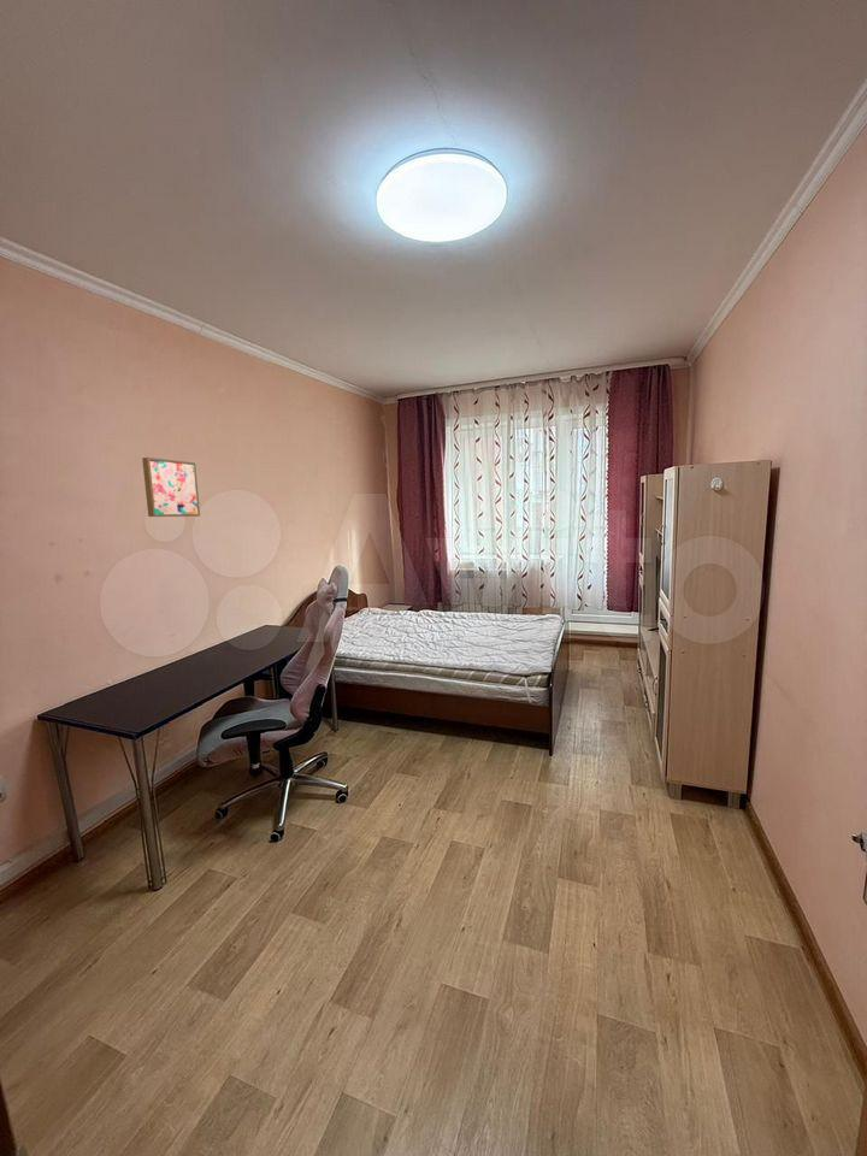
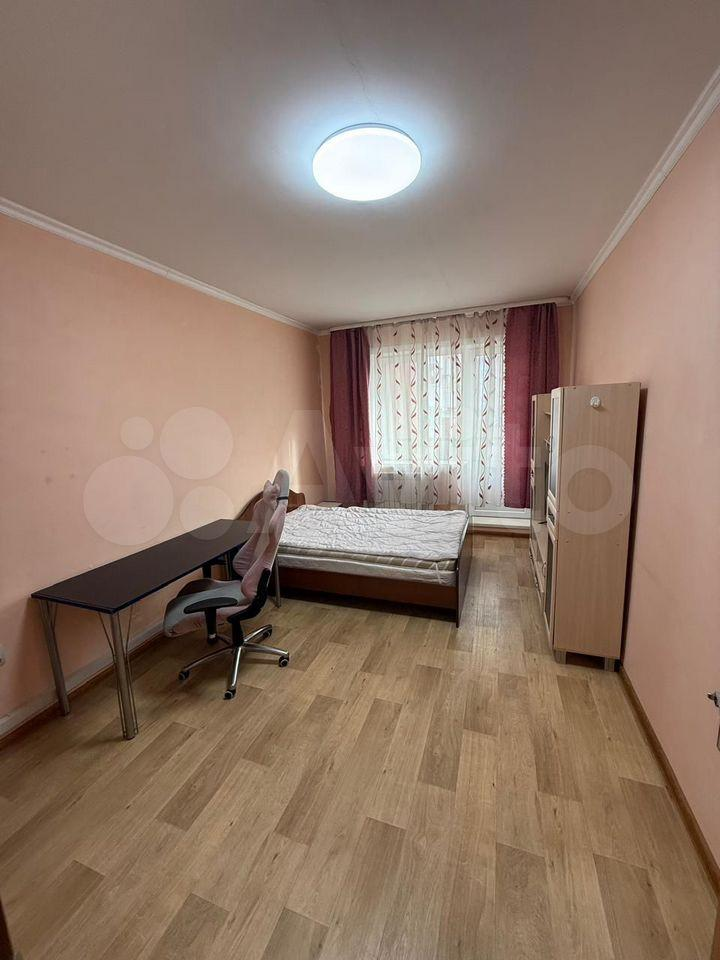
- wall art [141,456,201,518]
